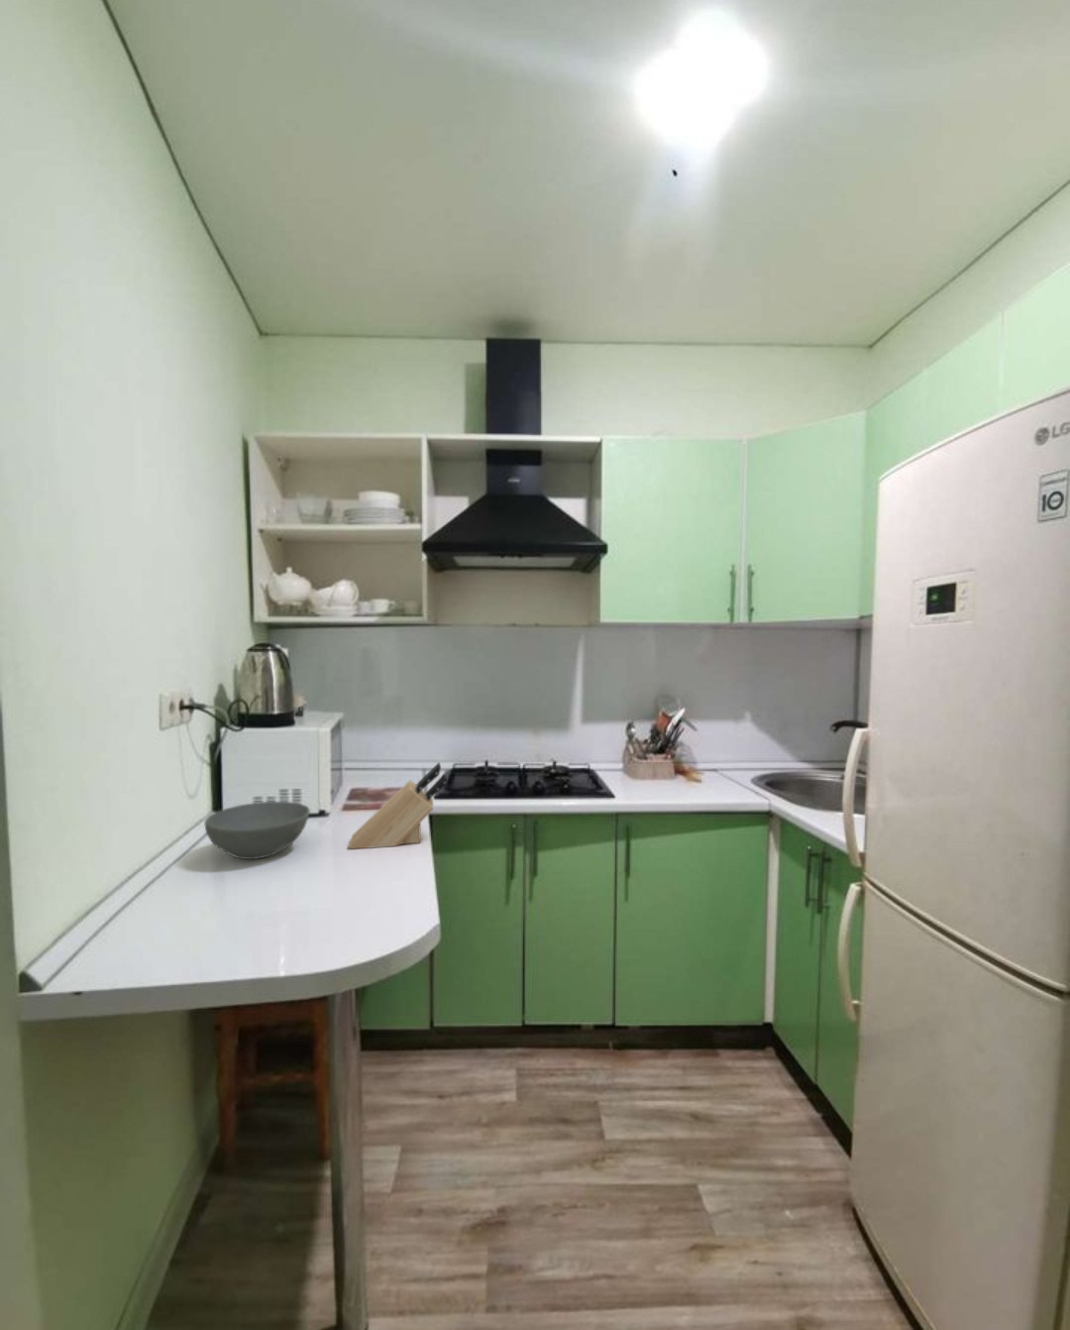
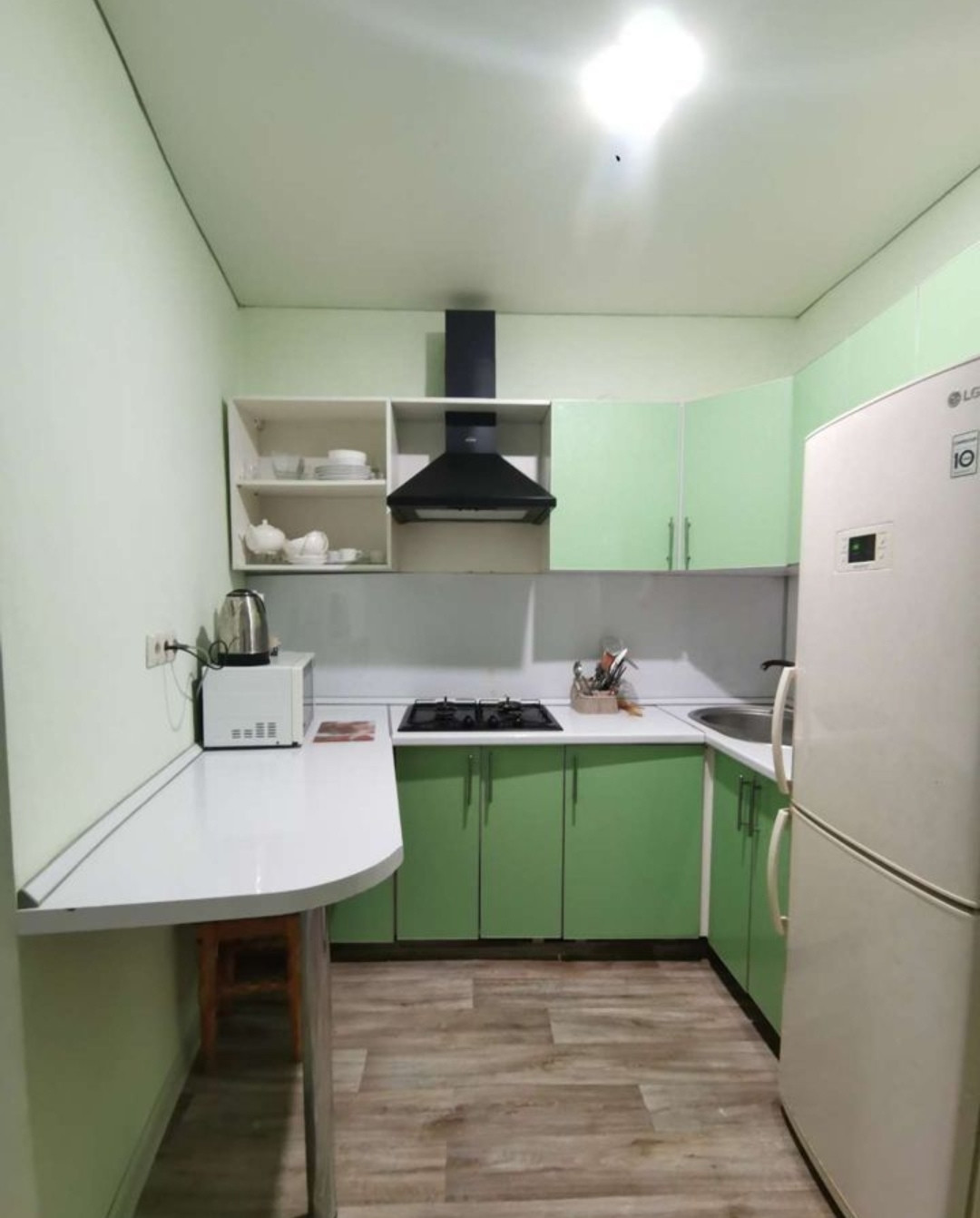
- knife block [348,761,448,851]
- bowl [204,800,311,860]
